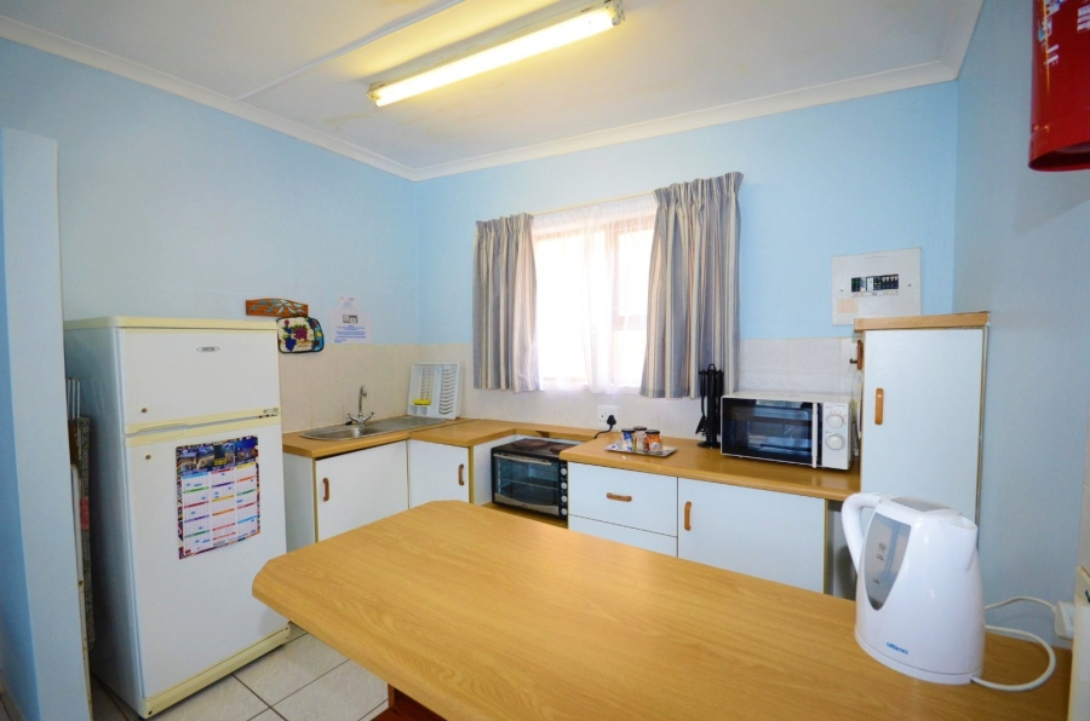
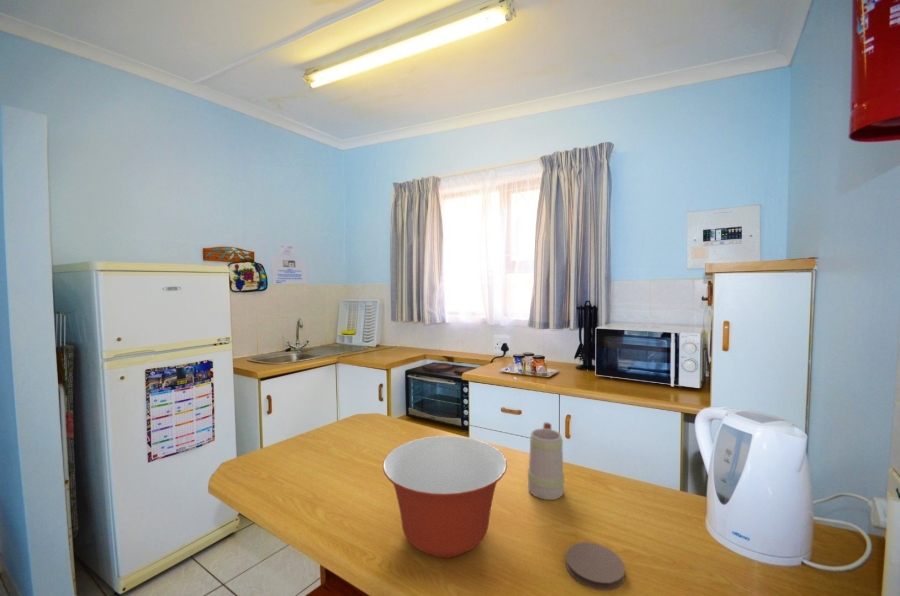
+ mixing bowl [382,435,508,559]
+ coaster [565,541,626,592]
+ mug [527,422,565,501]
